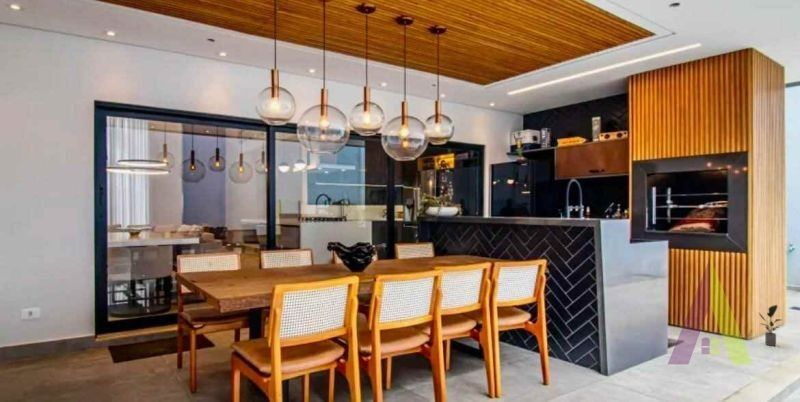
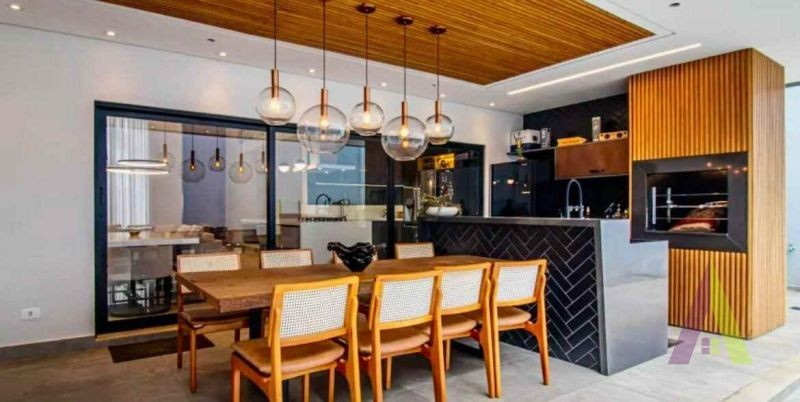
- potted plant [757,304,781,347]
